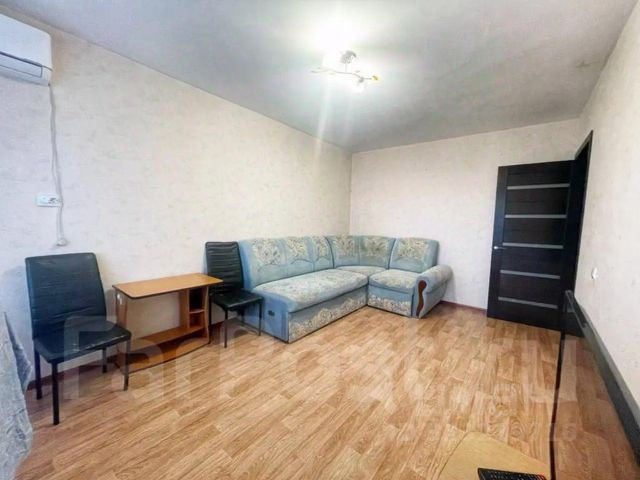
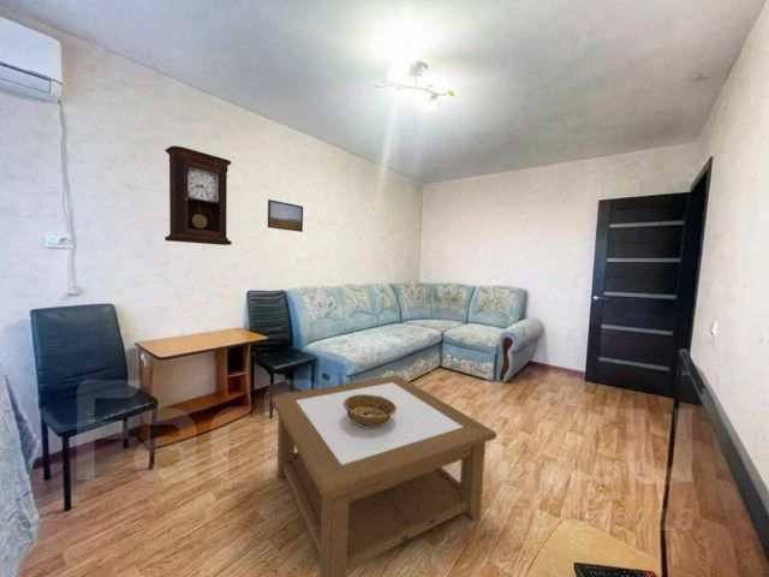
+ decorative bowl [344,394,397,427]
+ pendulum clock [163,144,233,246]
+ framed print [267,198,304,233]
+ coffee table [270,374,497,577]
